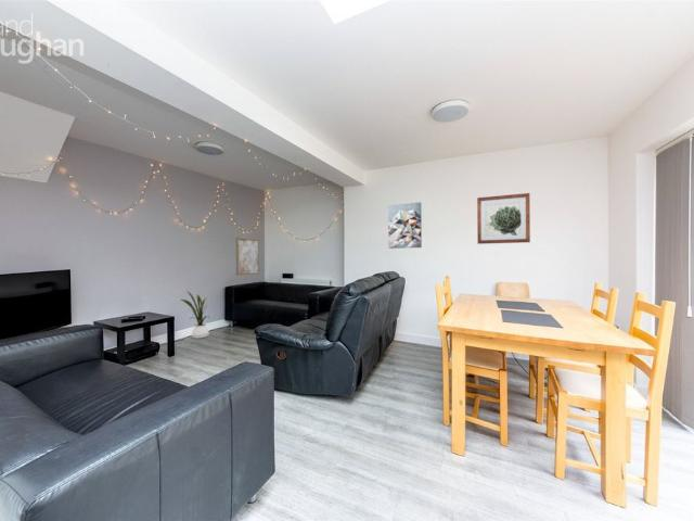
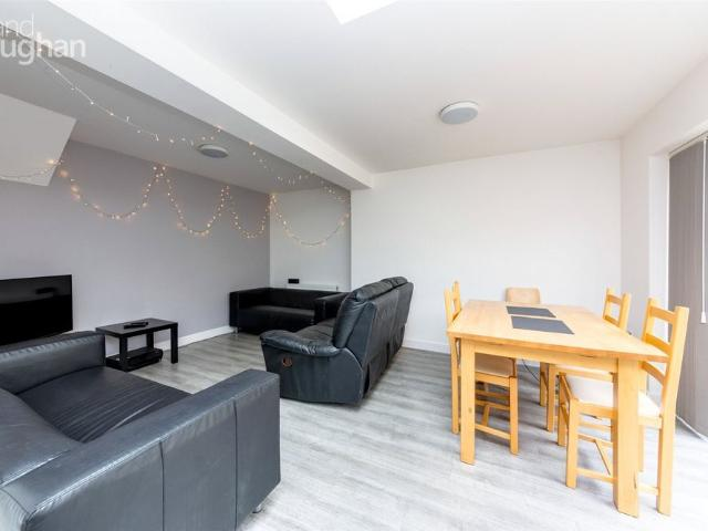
- wall art [476,192,531,245]
- house plant [180,291,210,340]
- wall art [235,237,260,276]
- wall art [387,201,423,250]
